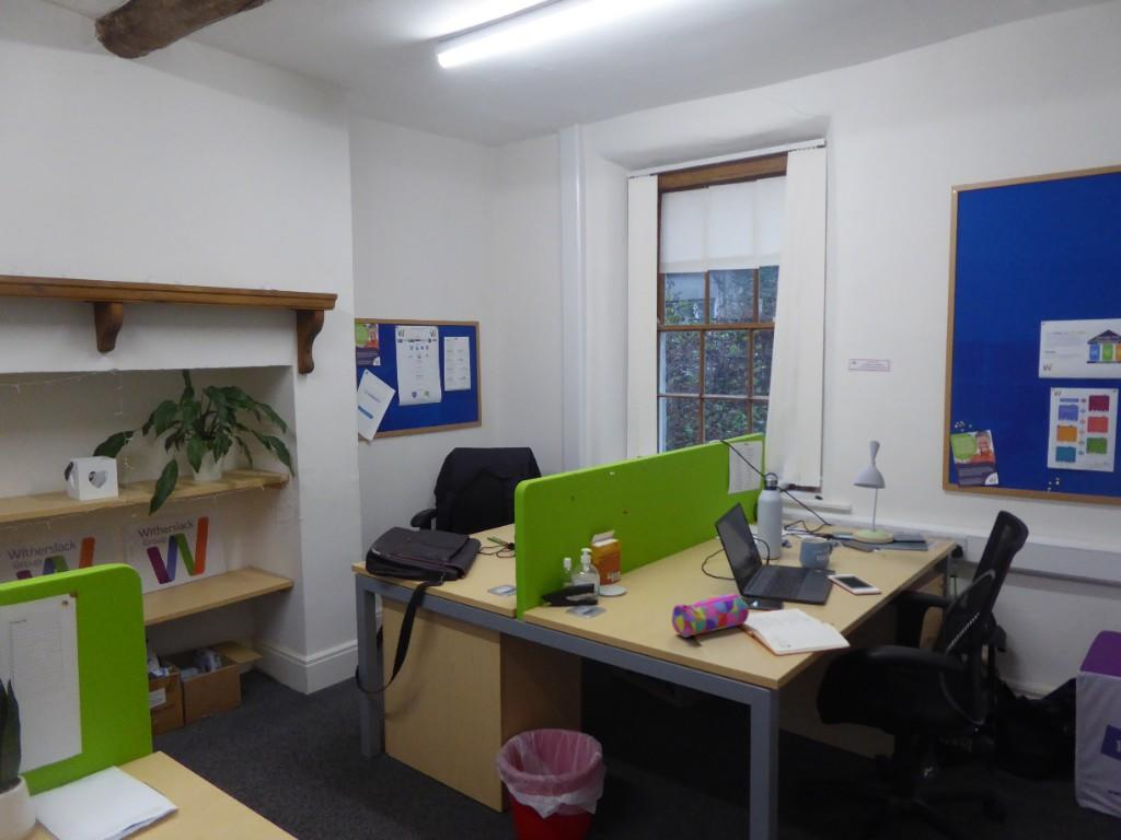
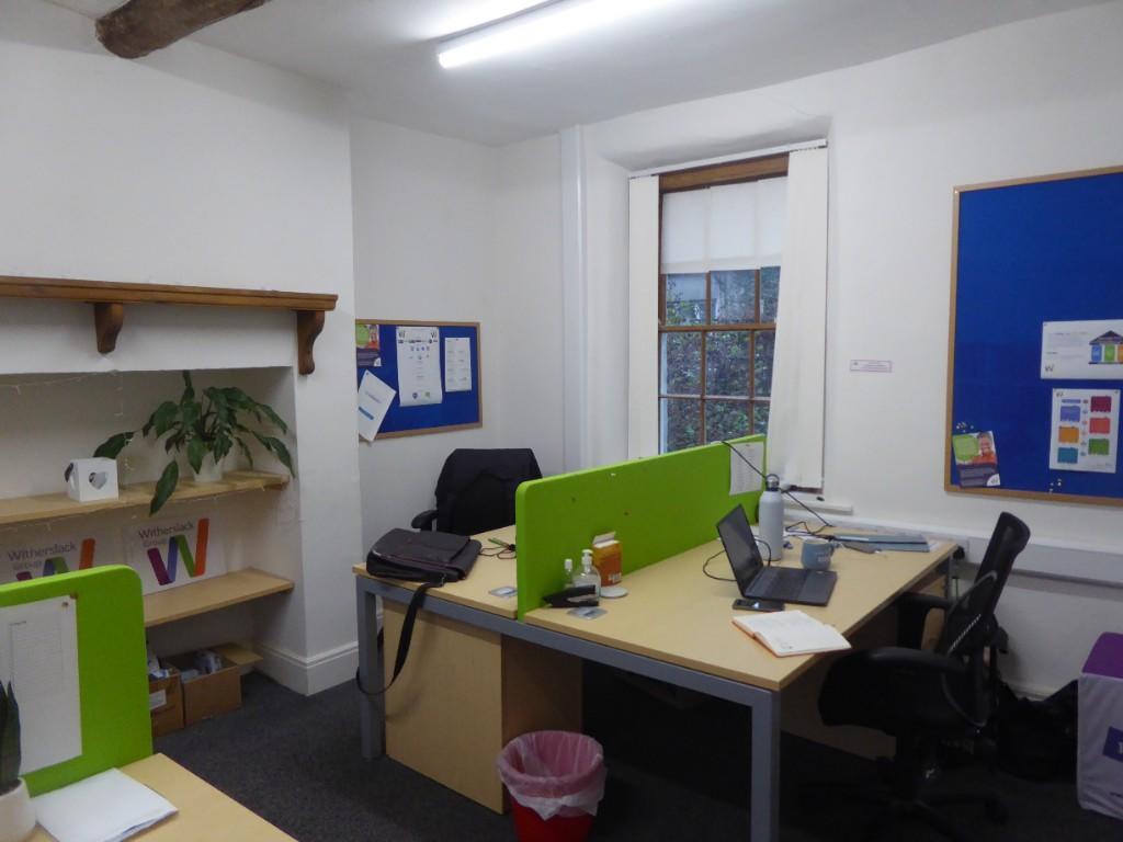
- cell phone [827,573,881,596]
- desk lamp [852,440,894,545]
- pencil case [671,592,750,639]
